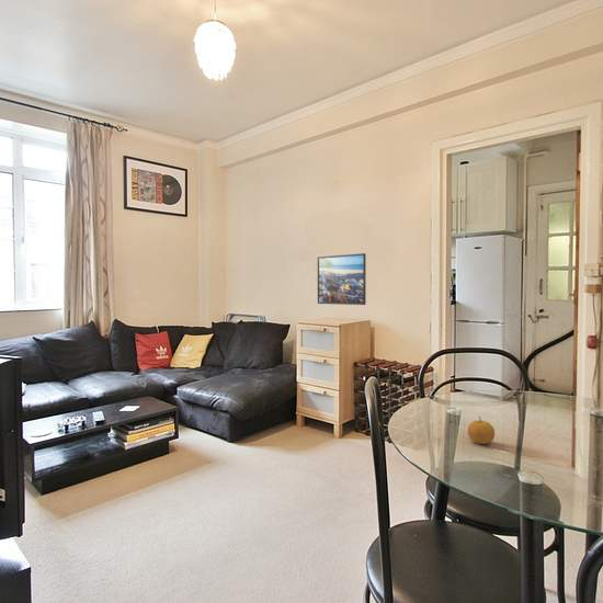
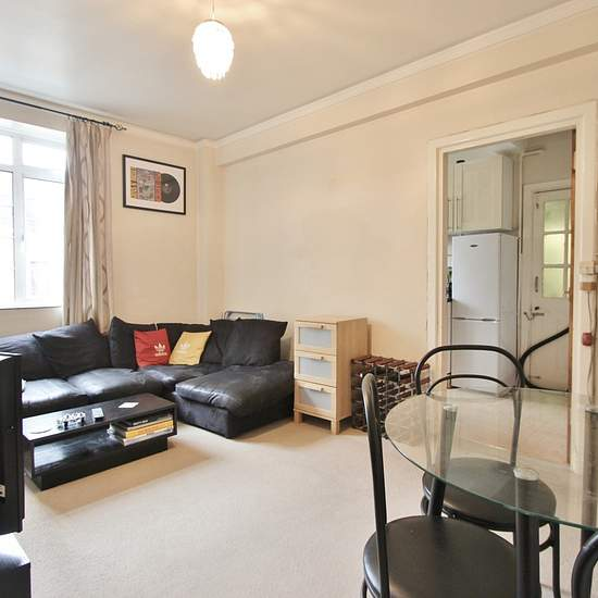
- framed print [317,252,367,306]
- fruit [467,416,496,445]
